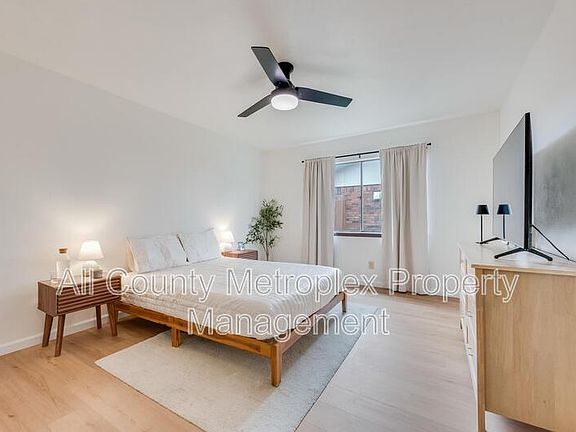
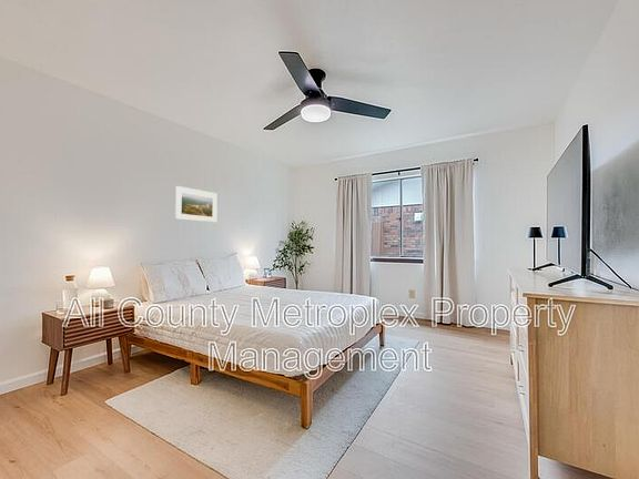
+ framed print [174,185,219,223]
